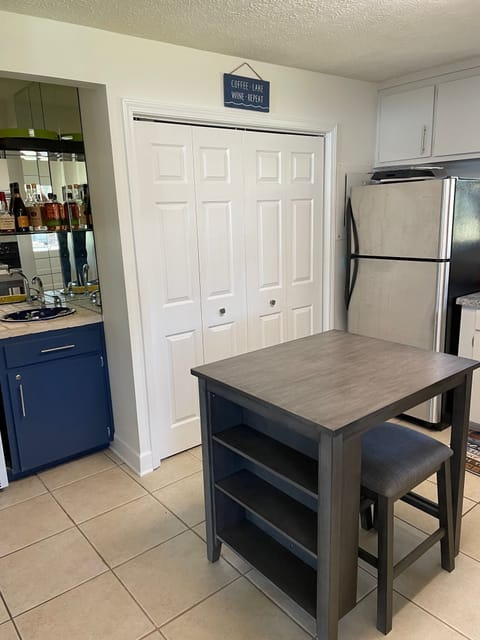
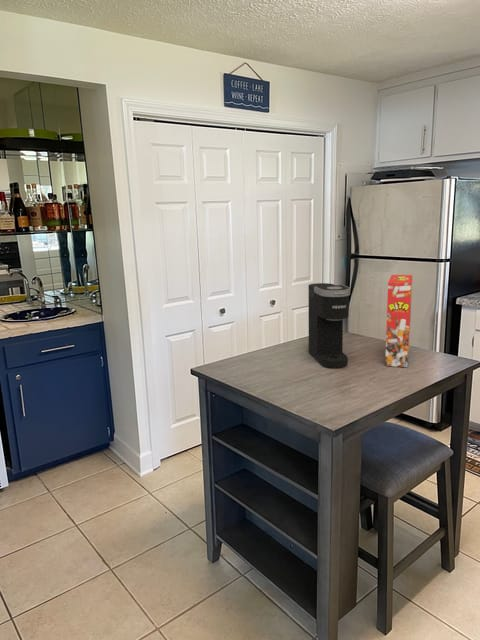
+ cereal box [384,274,413,368]
+ coffee maker [308,282,351,369]
